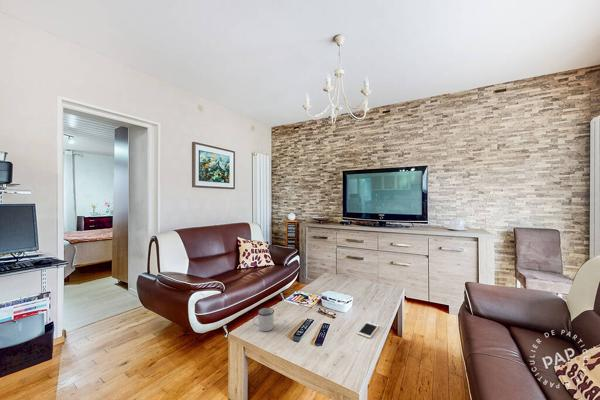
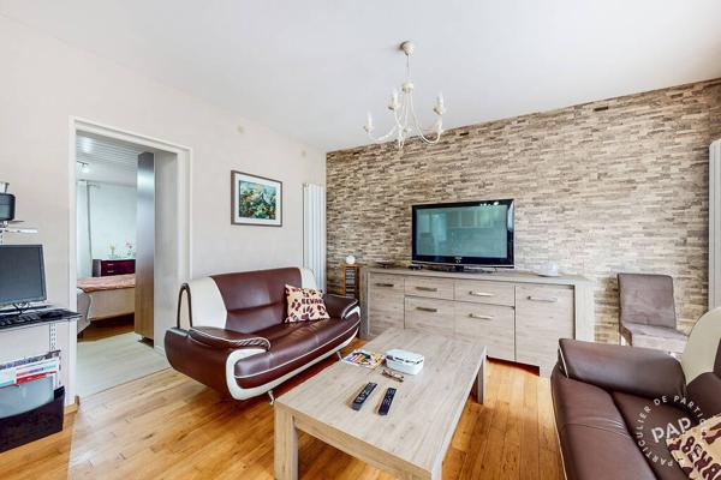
- mug [252,307,275,332]
- cell phone [356,321,380,339]
